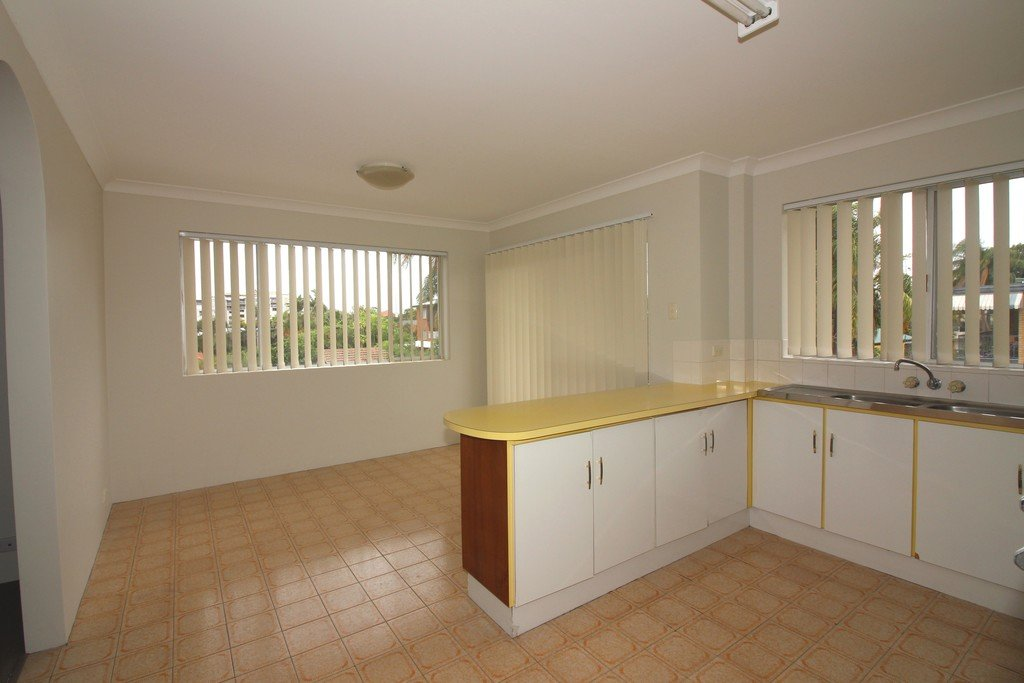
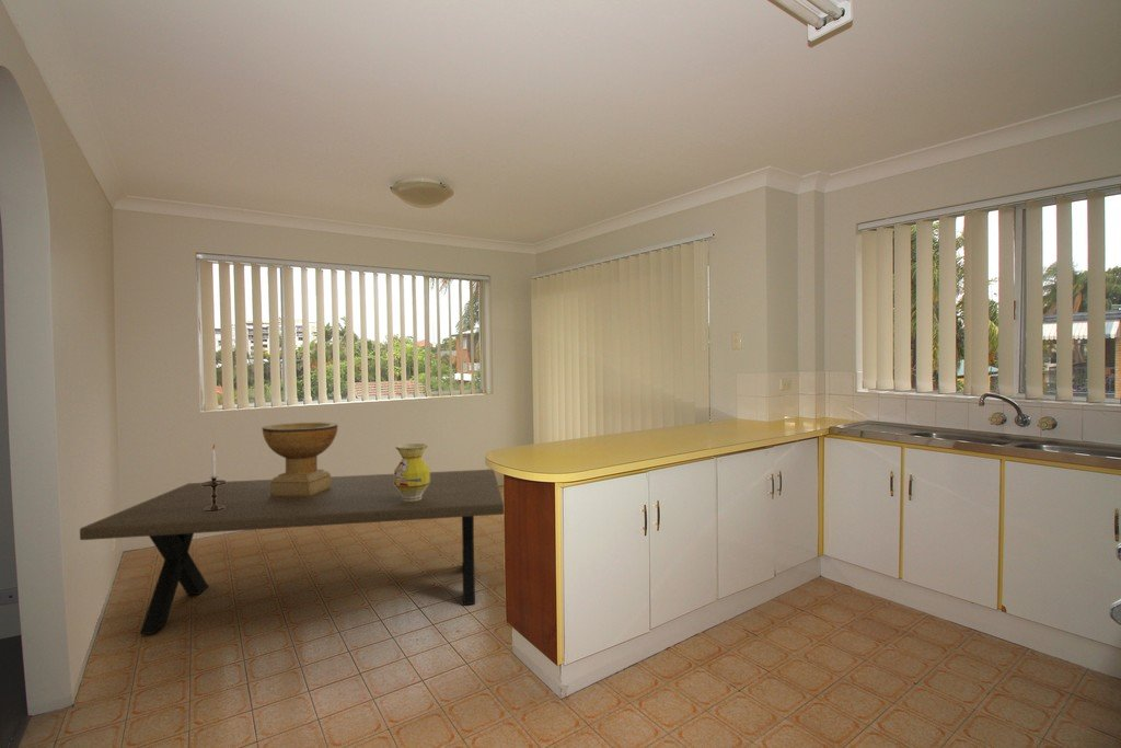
+ dining table [79,469,505,635]
+ decorative bowl [262,422,338,496]
+ candlestick [201,444,227,511]
+ vase [393,442,431,500]
